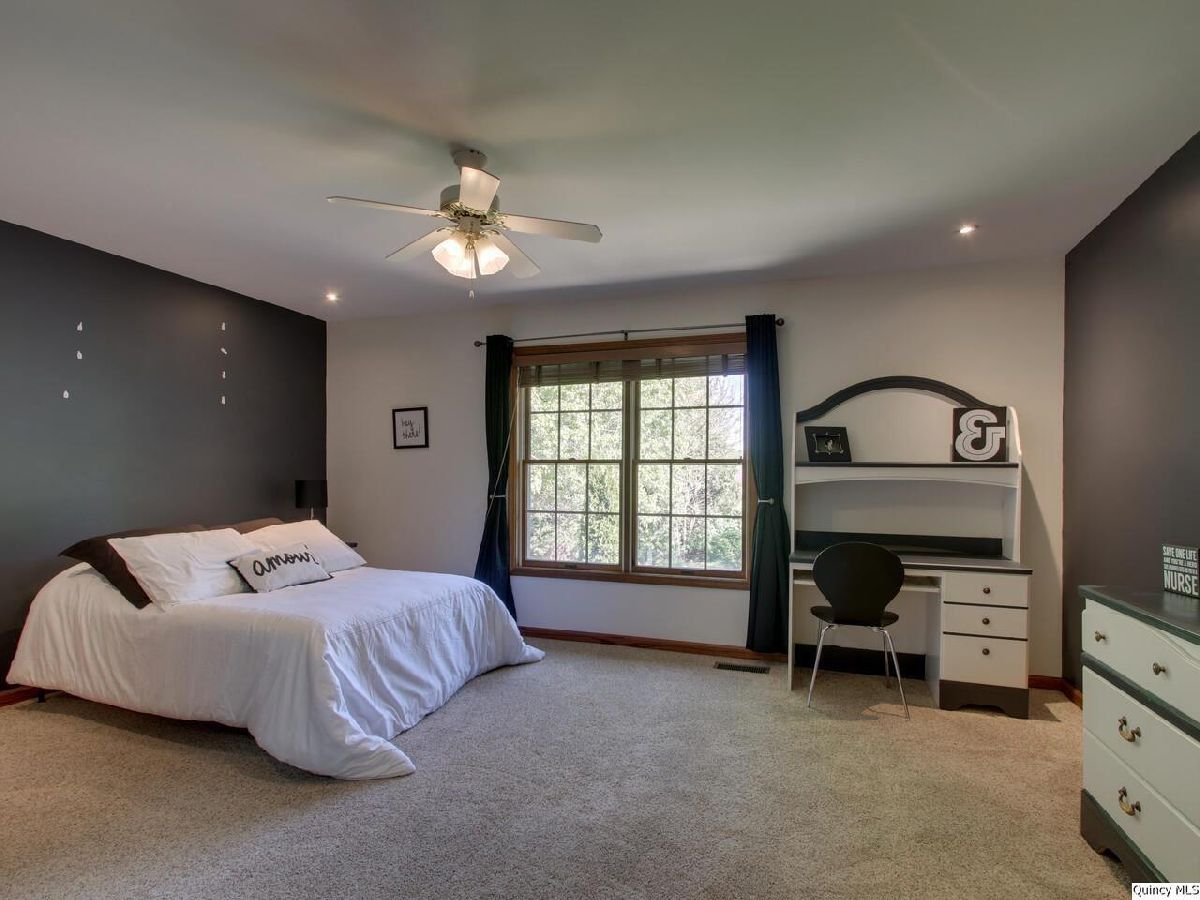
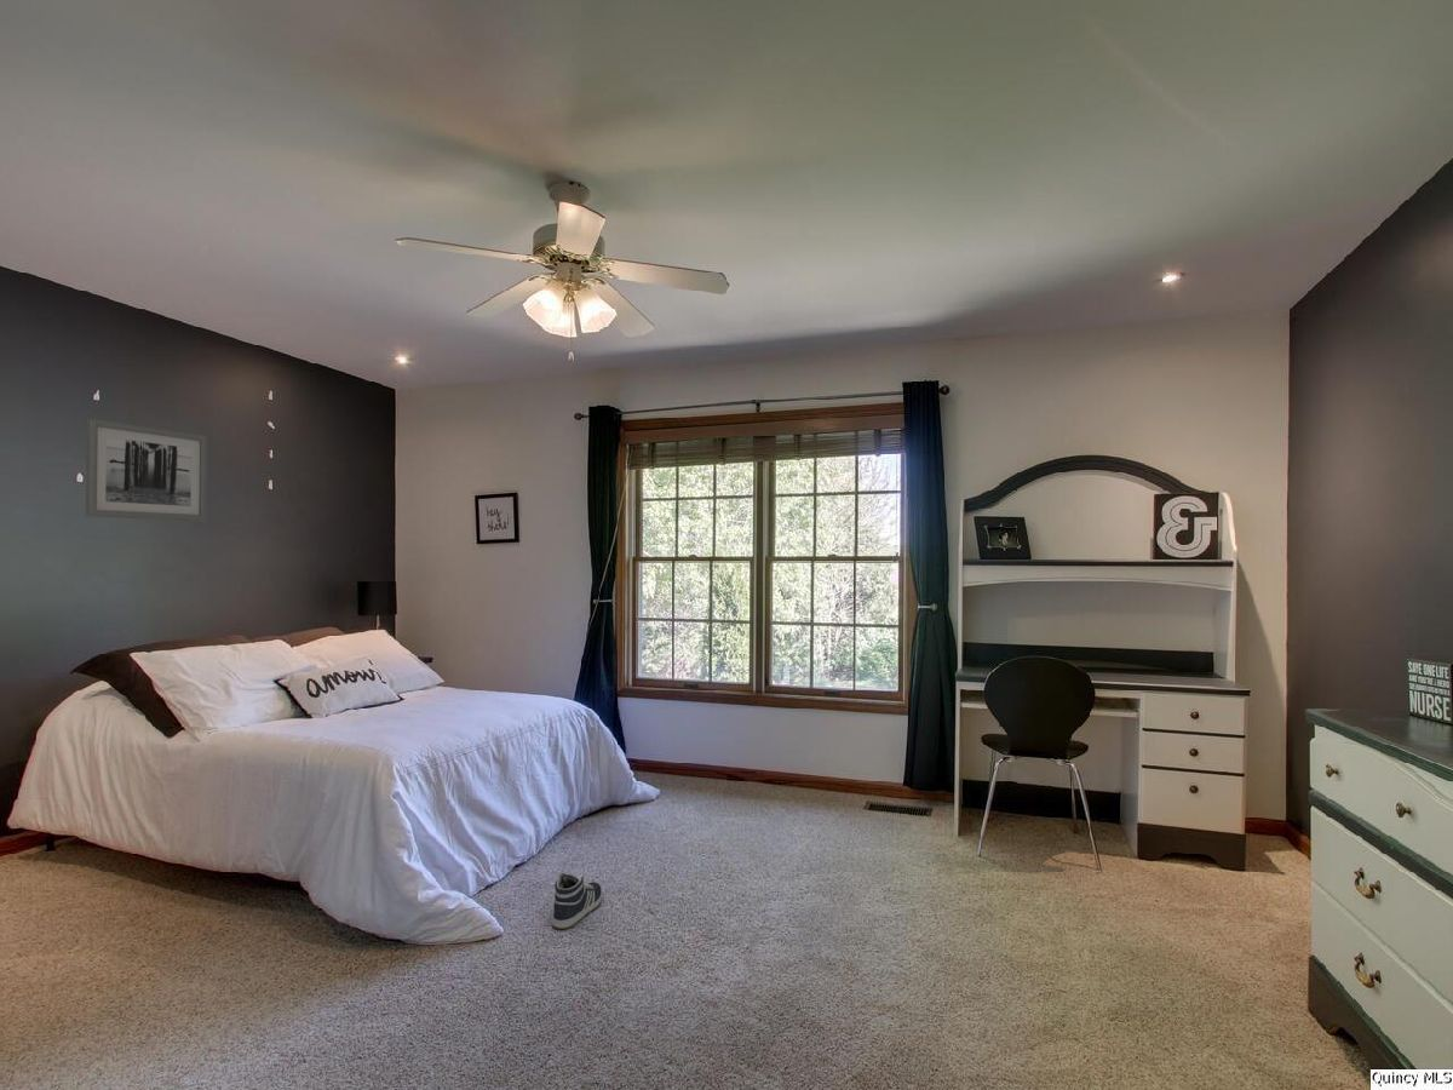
+ wall art [85,418,208,522]
+ sneaker [551,871,603,930]
